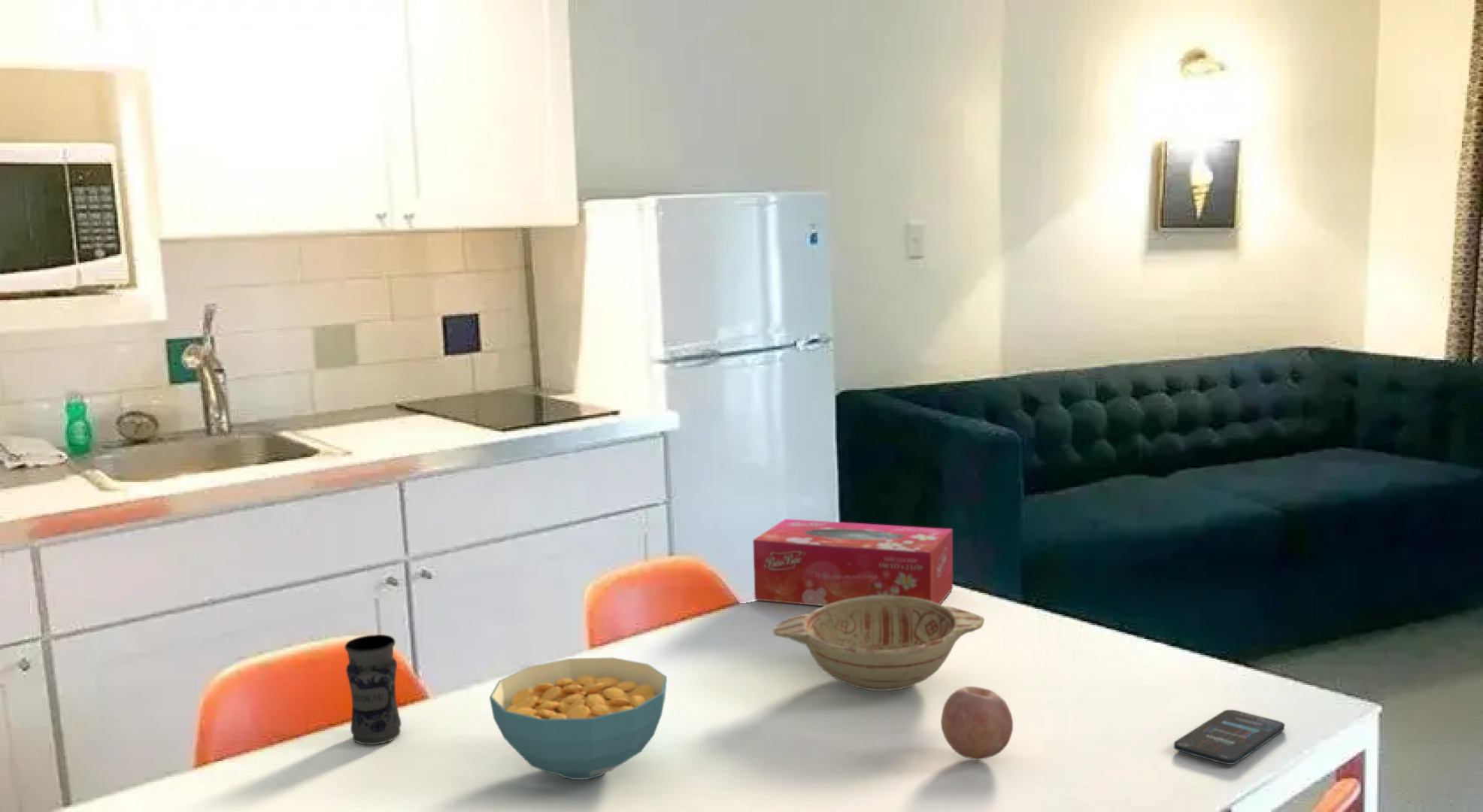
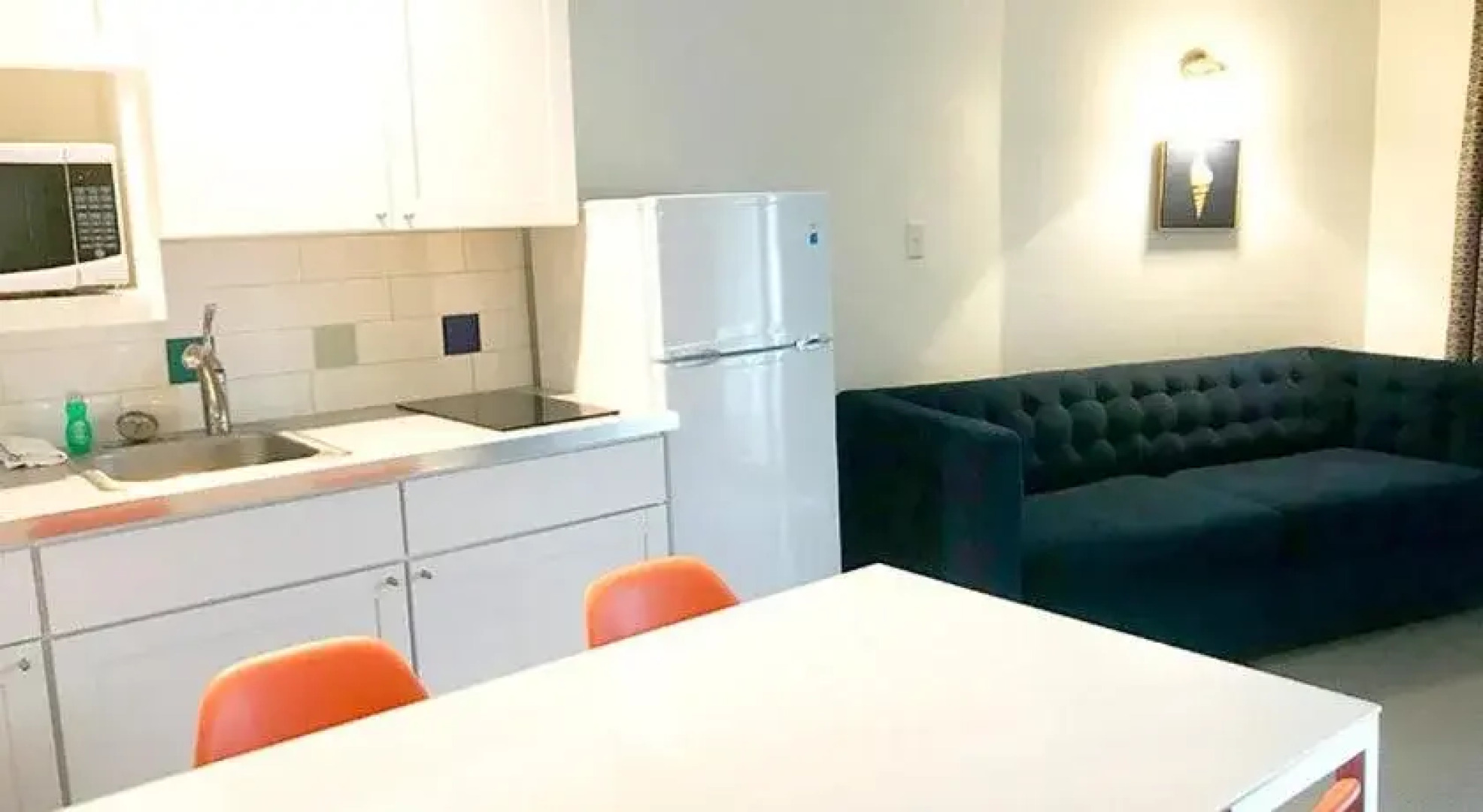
- smartphone [1173,709,1285,765]
- fruit [940,686,1014,761]
- decorative bowl [772,595,985,692]
- cereal bowl [489,656,668,780]
- tissue box [752,518,954,607]
- jar [344,634,402,745]
